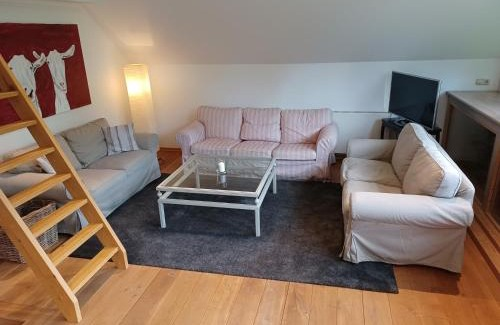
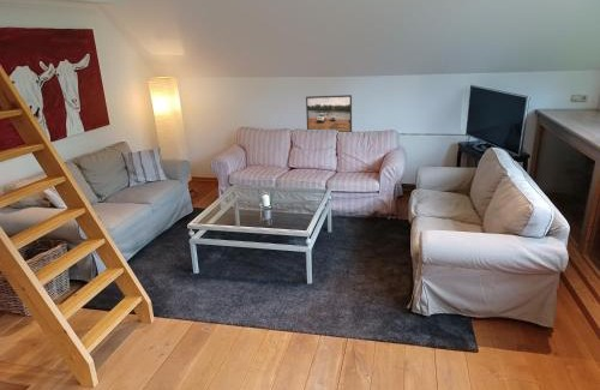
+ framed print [305,94,353,133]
